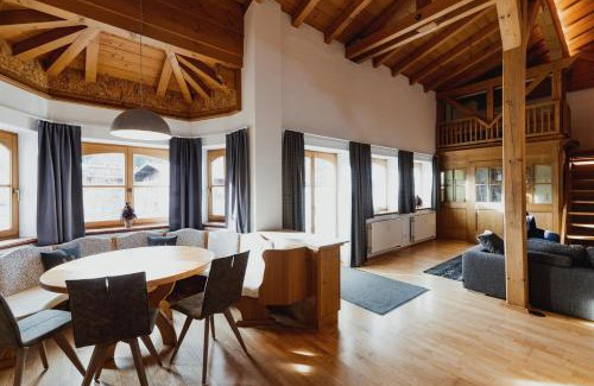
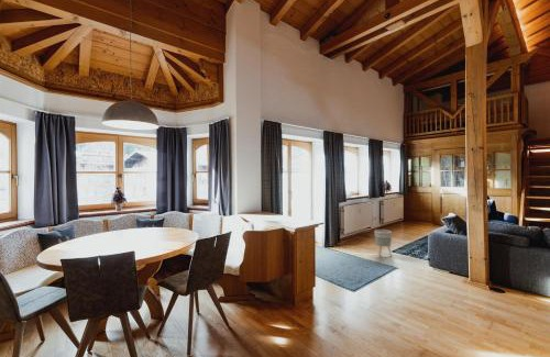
+ planter [373,228,393,258]
